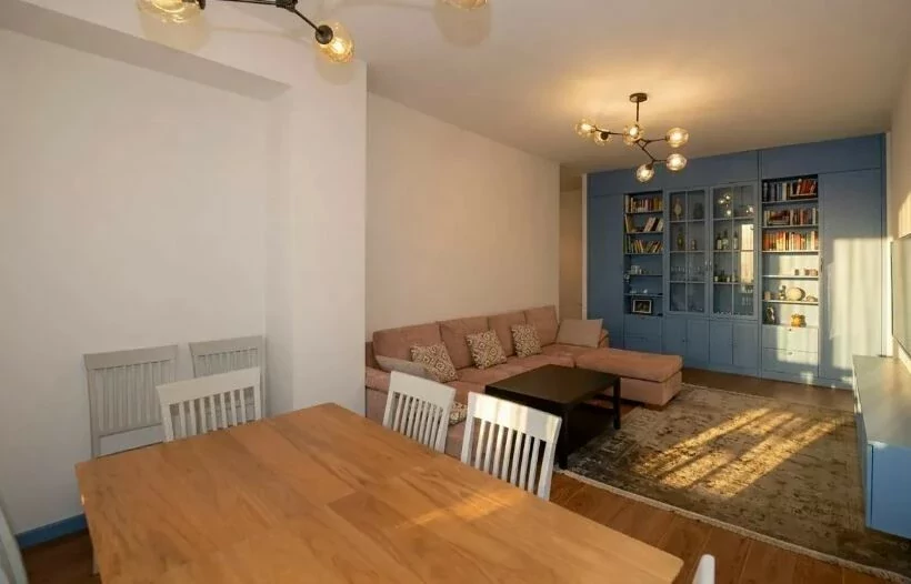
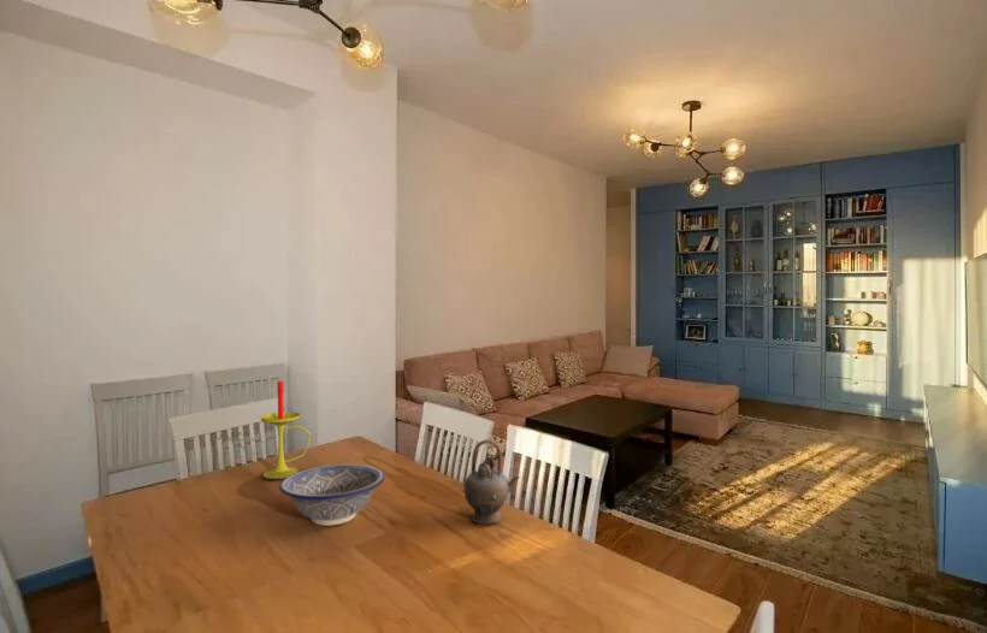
+ candle [259,380,312,480]
+ teapot [462,438,520,525]
+ decorative bowl [278,463,386,527]
